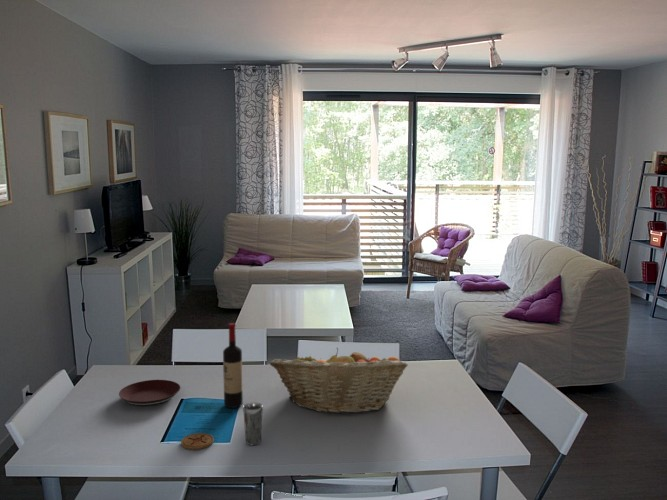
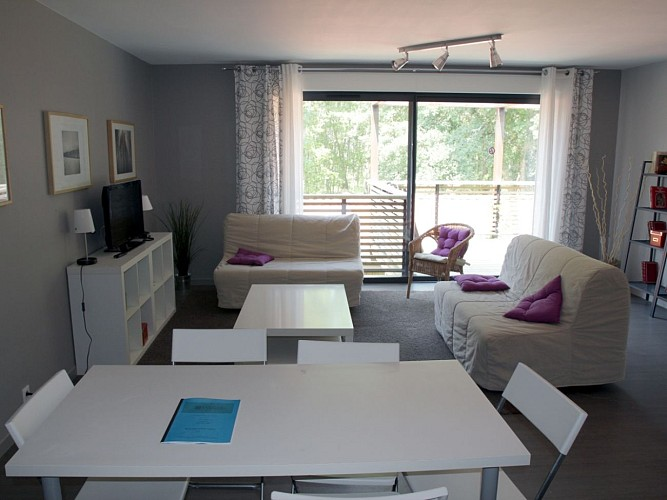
- wine bottle [222,322,244,409]
- fruit basket [269,347,409,415]
- coaster [180,432,215,451]
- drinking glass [242,401,264,446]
- plate [118,379,181,407]
